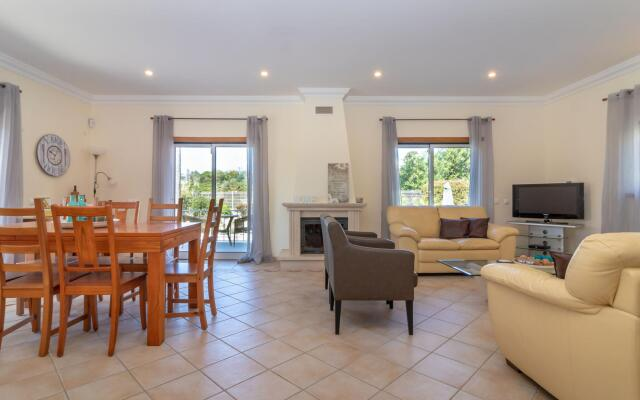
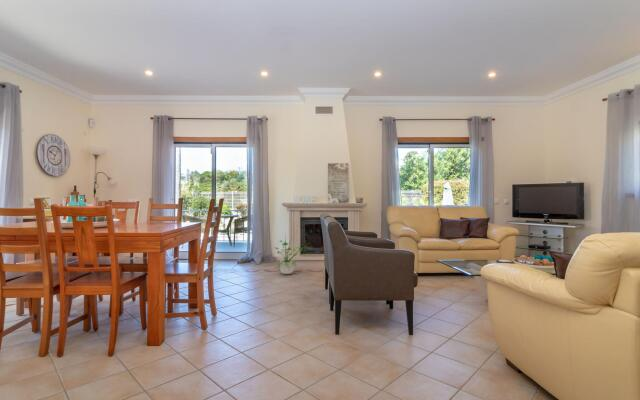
+ potted plant [273,232,311,275]
